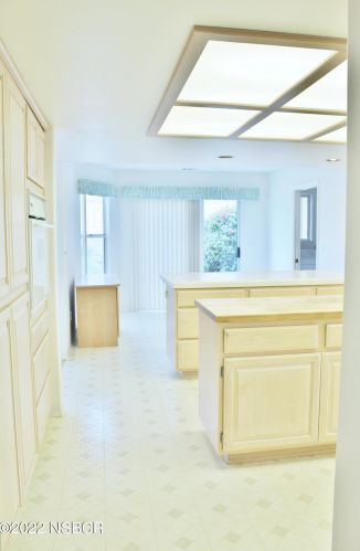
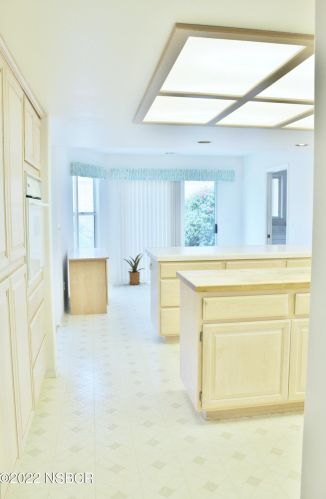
+ house plant [123,253,145,286]
